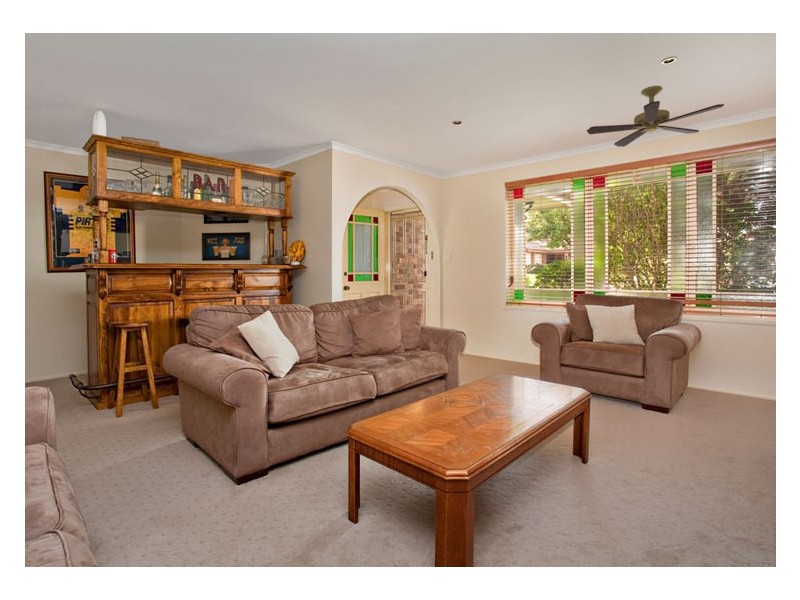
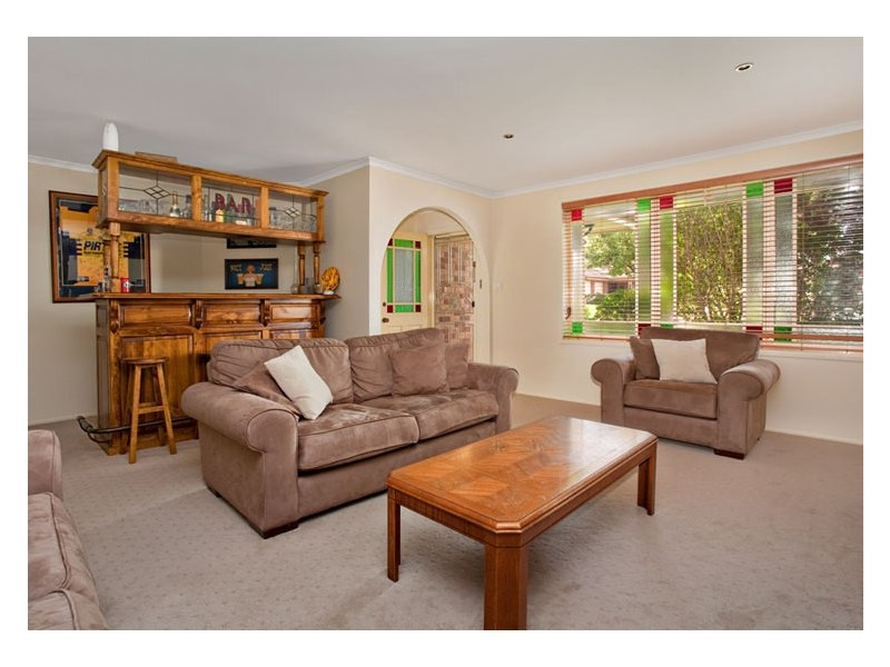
- ceiling fan [586,85,725,148]
